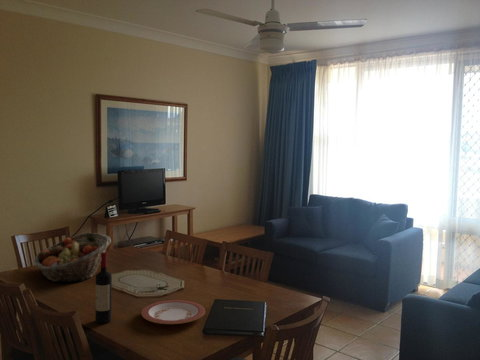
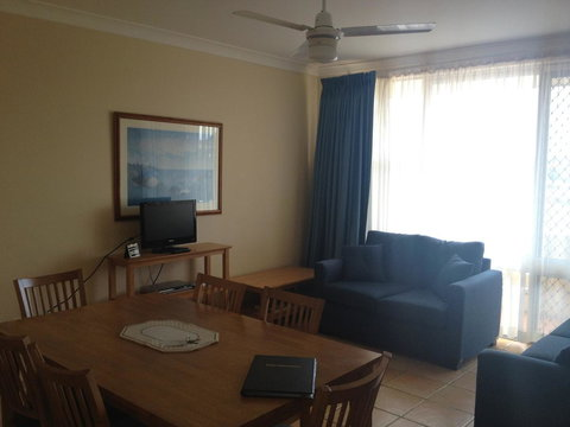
- fruit basket [33,232,112,283]
- plate [140,299,206,325]
- wine bottle [95,251,113,324]
